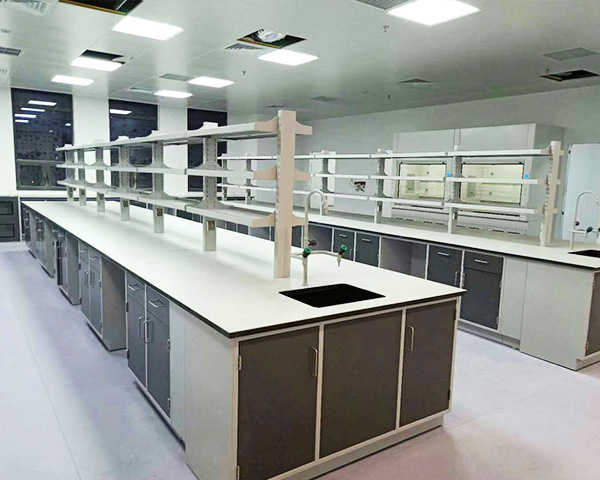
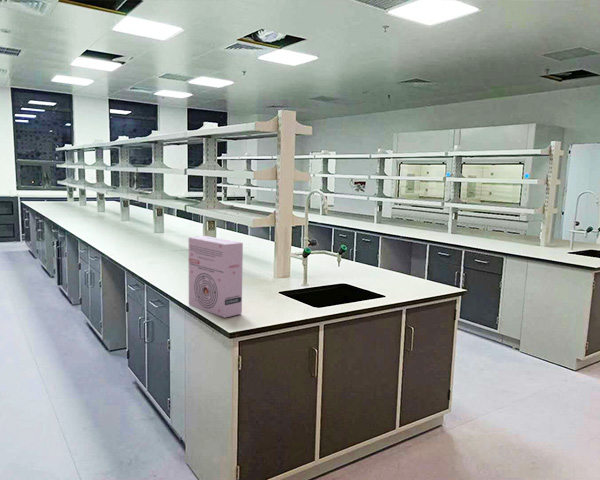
+ cereal box [188,235,244,319]
